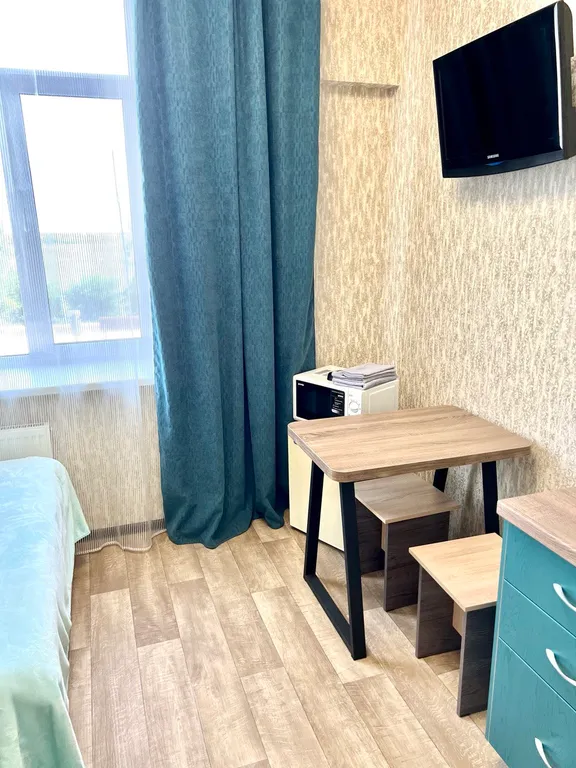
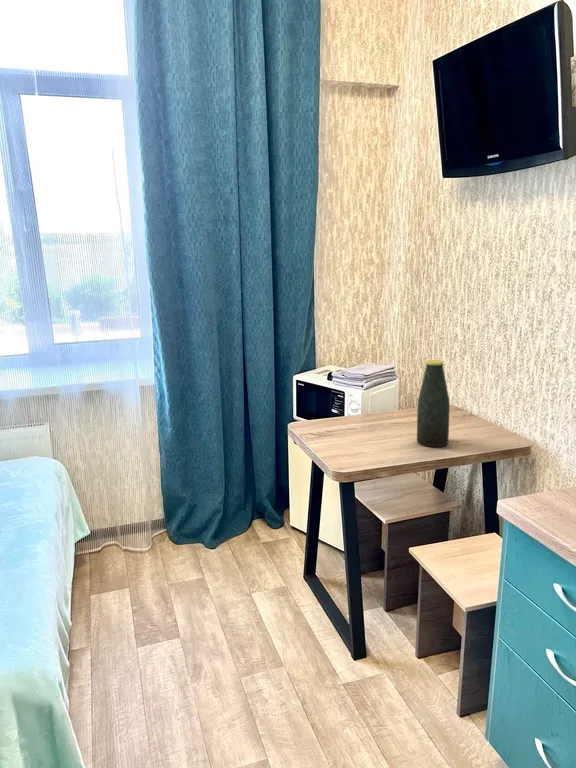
+ bottle [416,359,451,448]
